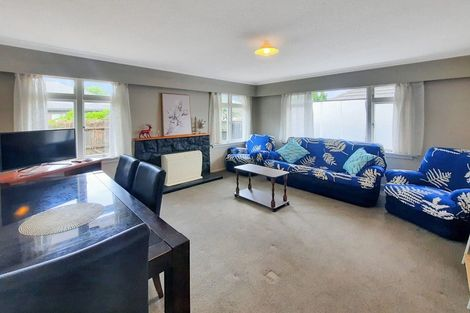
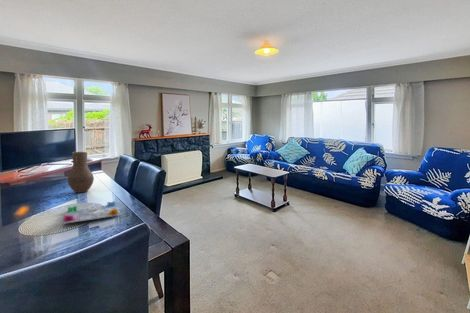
+ board game [61,200,120,225]
+ vase [66,151,95,194]
